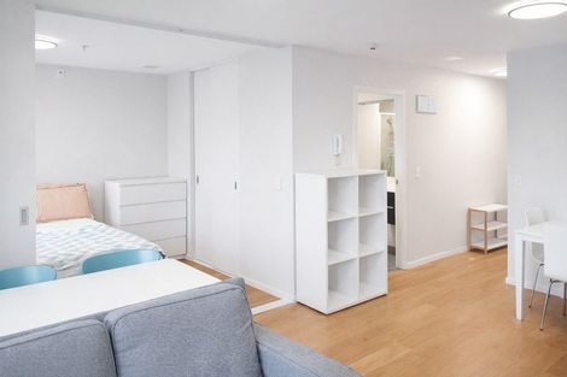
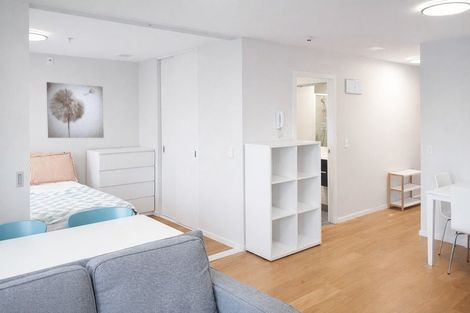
+ wall art [46,81,105,139]
